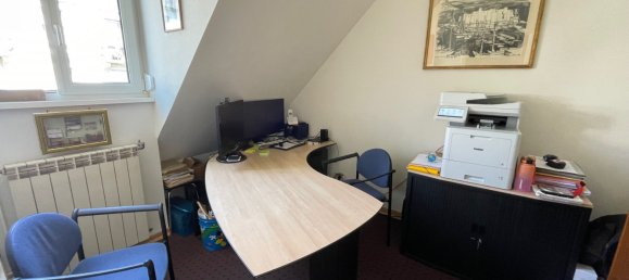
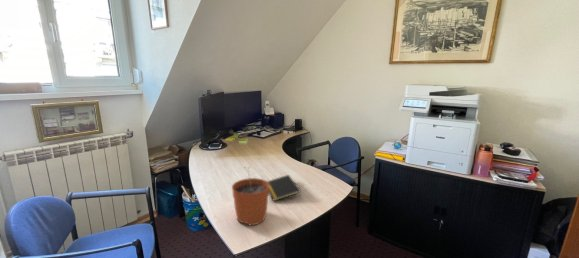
+ plant pot [231,166,270,227]
+ notepad [267,174,302,202]
